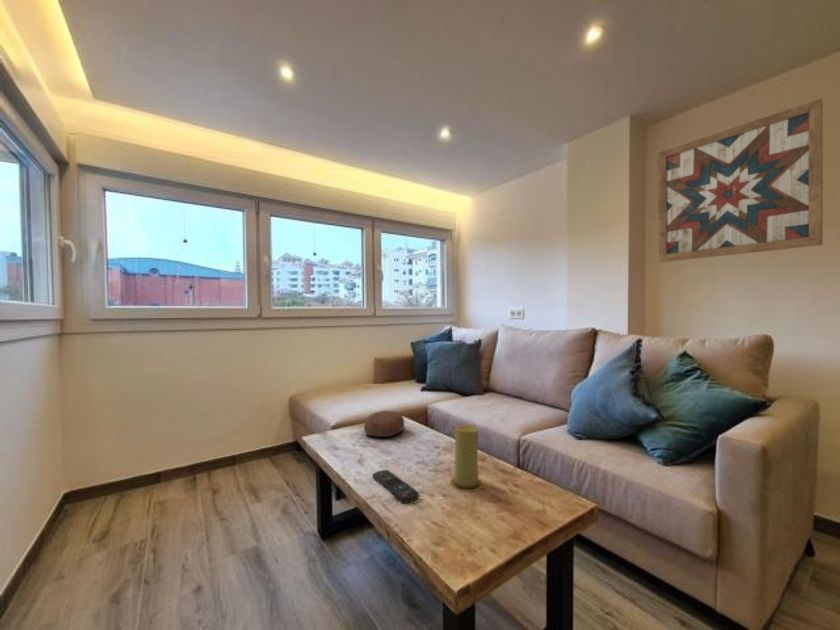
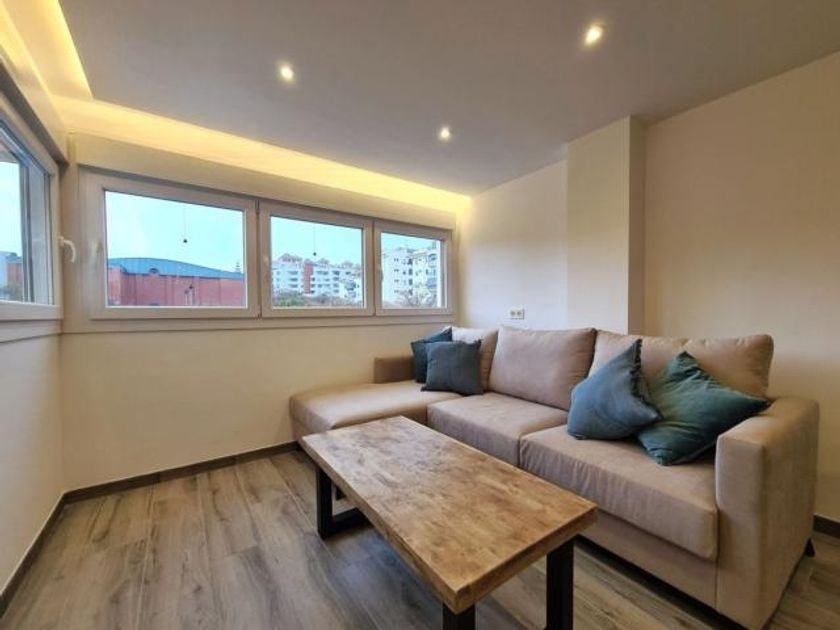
- decorative bowl [363,410,405,439]
- wall art [657,97,824,263]
- remote control [372,469,420,504]
- candle [449,423,484,493]
